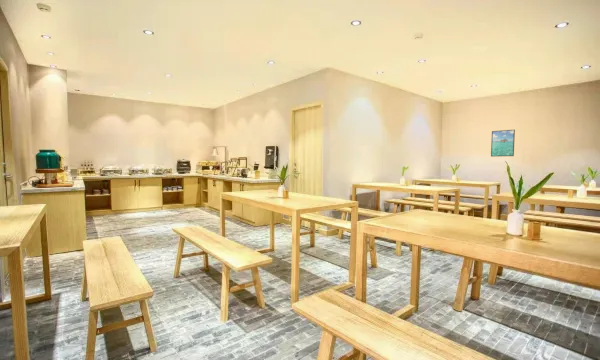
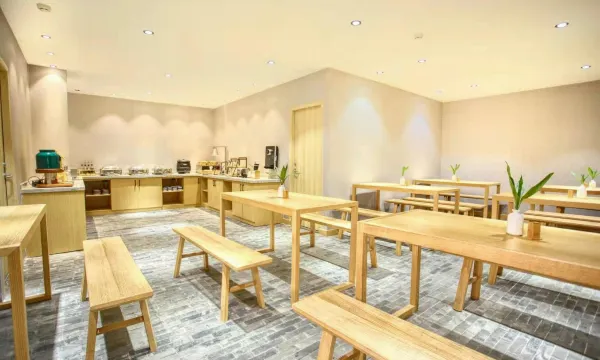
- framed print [490,129,516,157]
